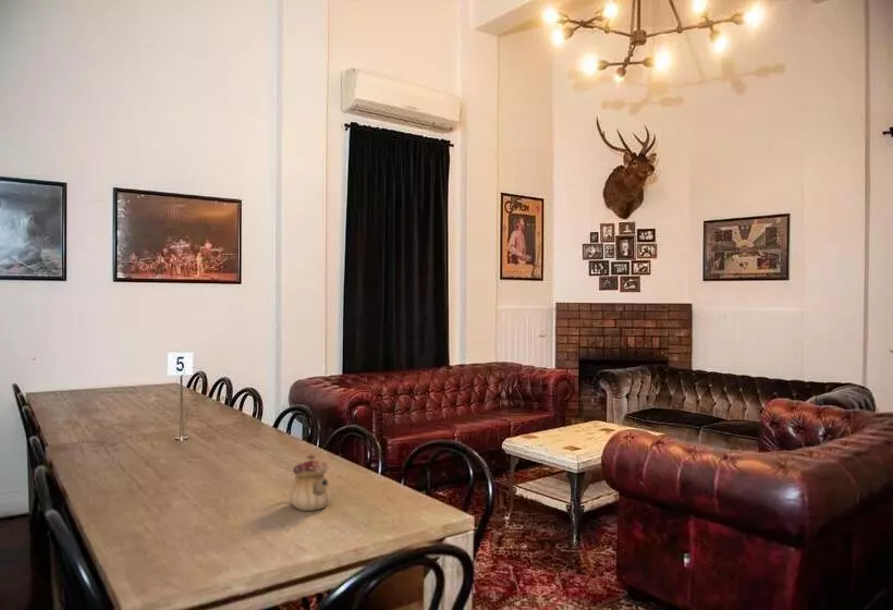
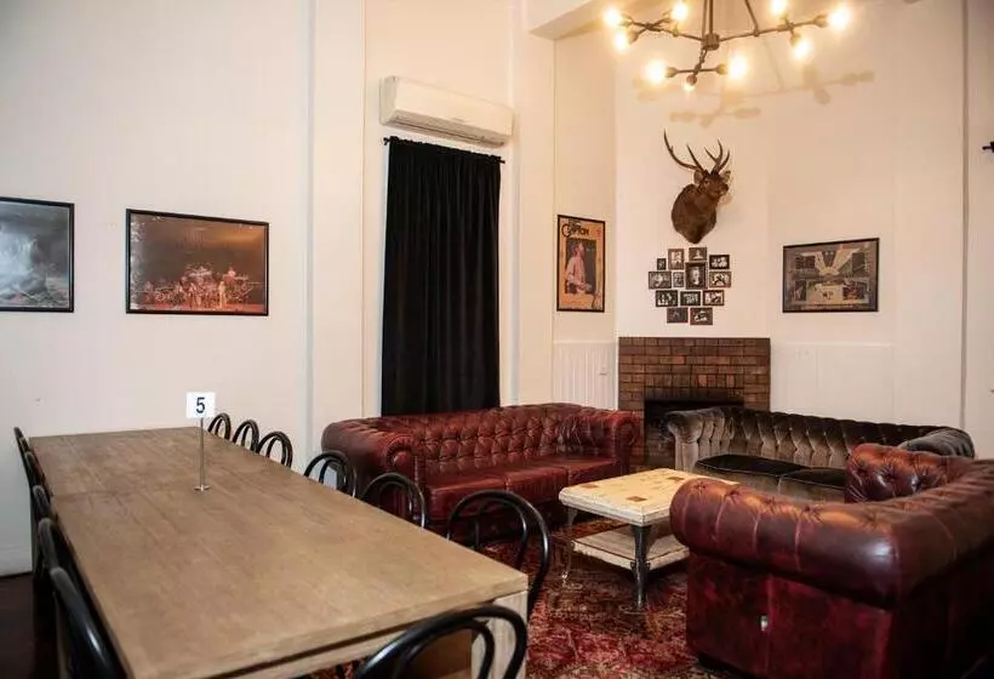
- teapot [289,453,333,512]
